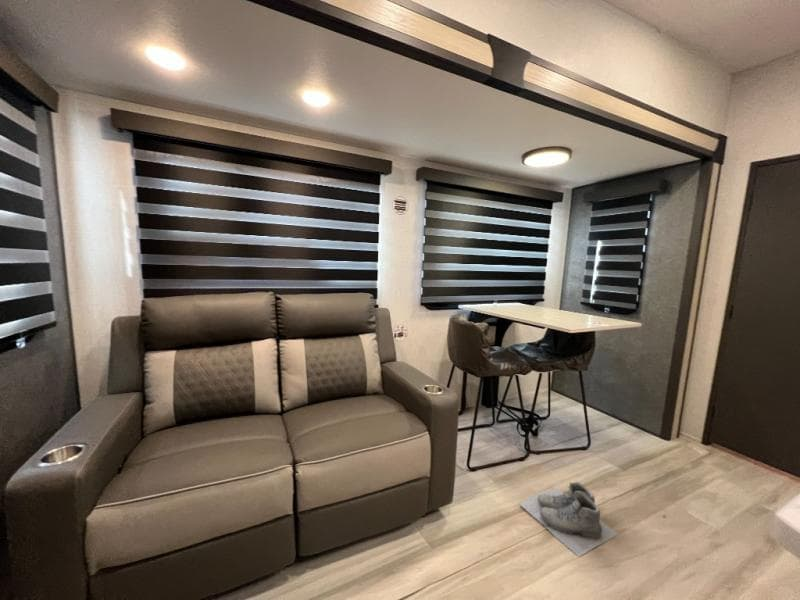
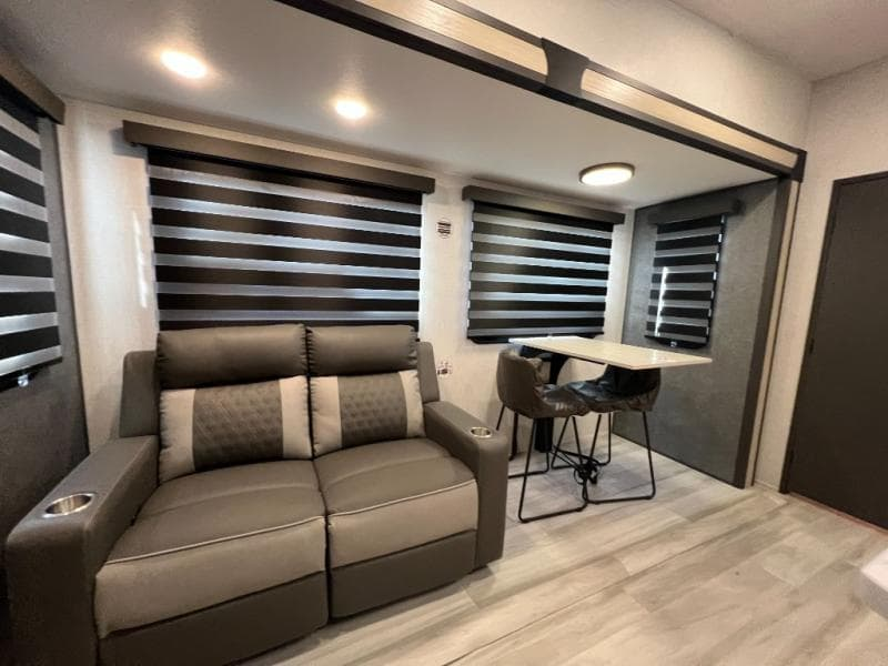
- boots [518,481,619,558]
